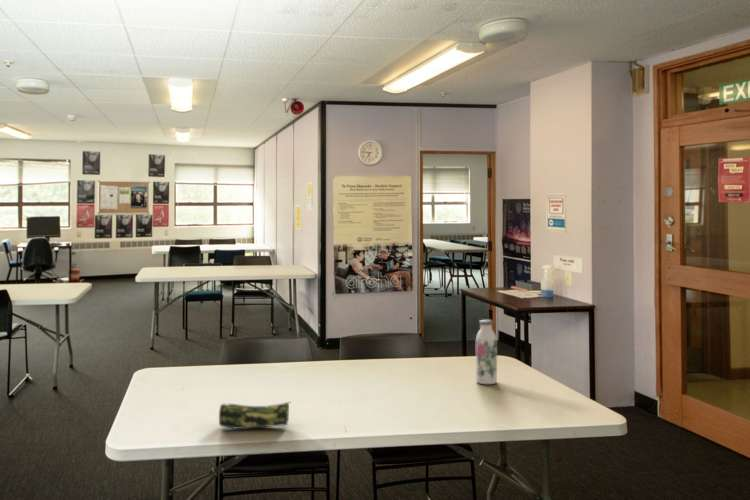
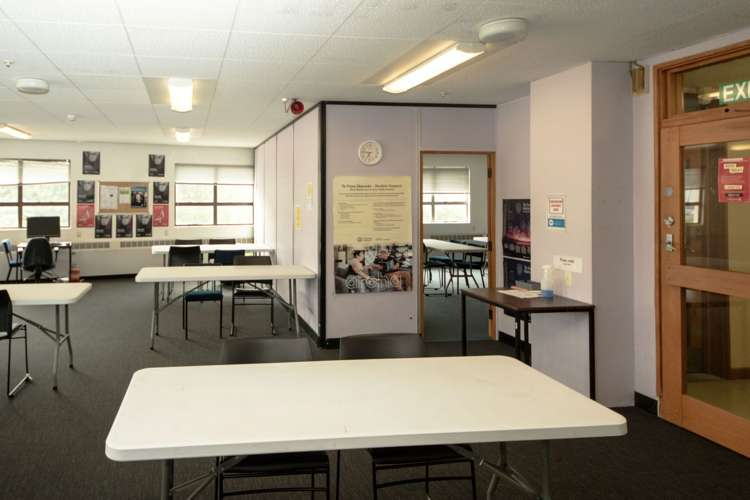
- pencil case [218,401,293,430]
- water bottle [475,319,498,385]
